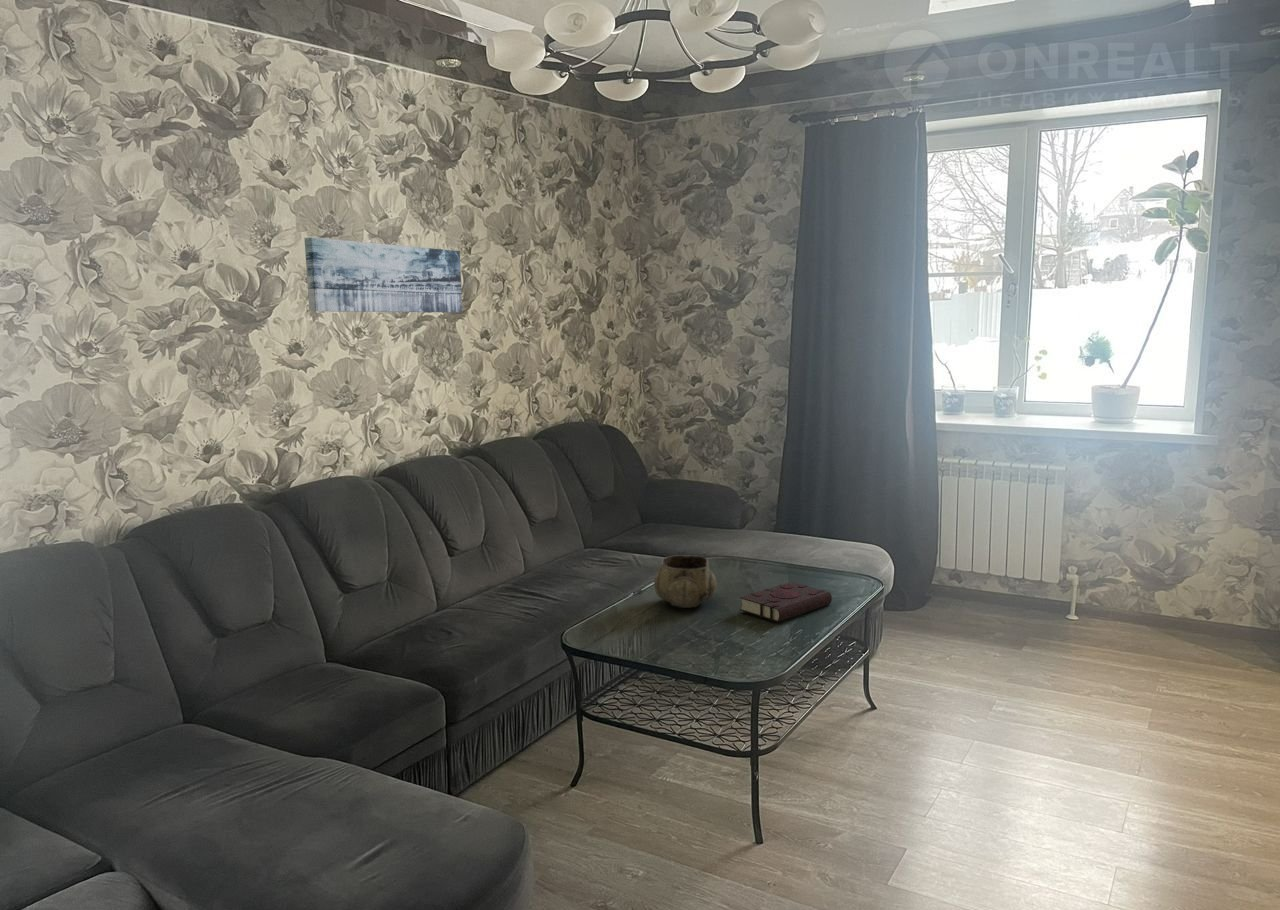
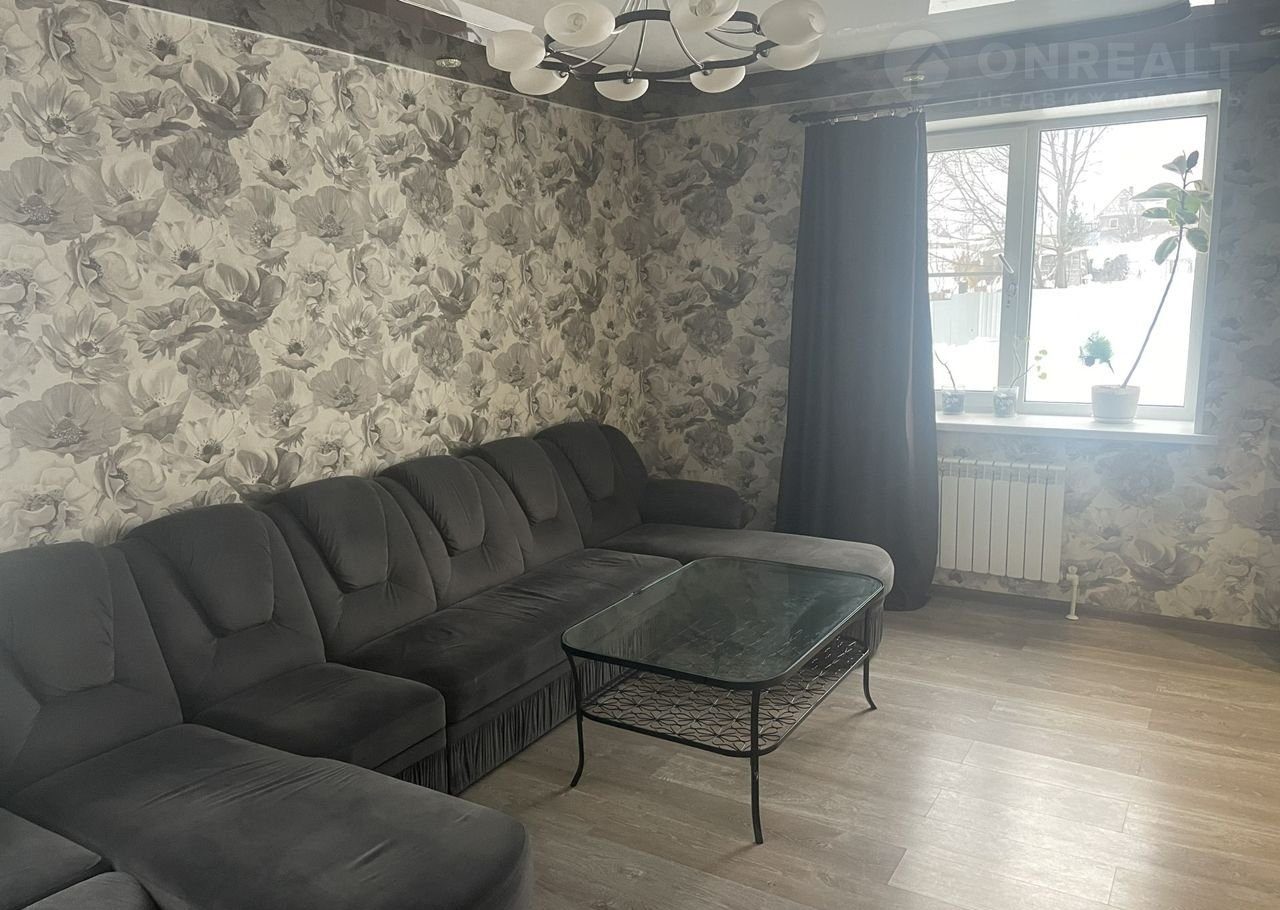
- decorative bowl [653,554,718,609]
- wall art [304,236,463,313]
- book [739,581,833,623]
